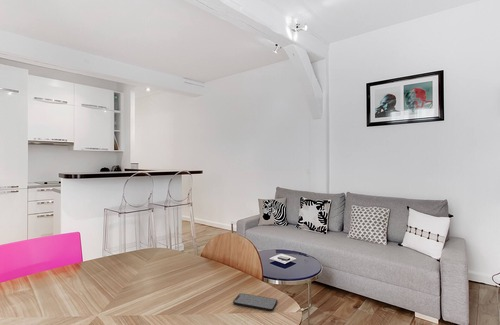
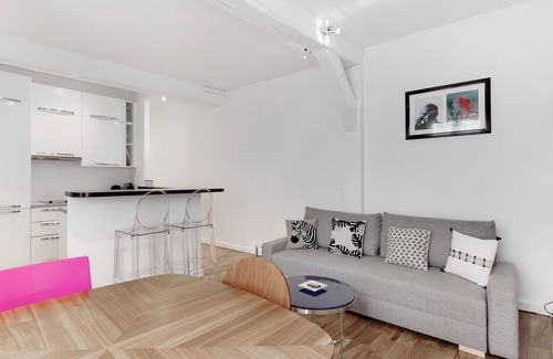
- smartphone [232,293,279,312]
